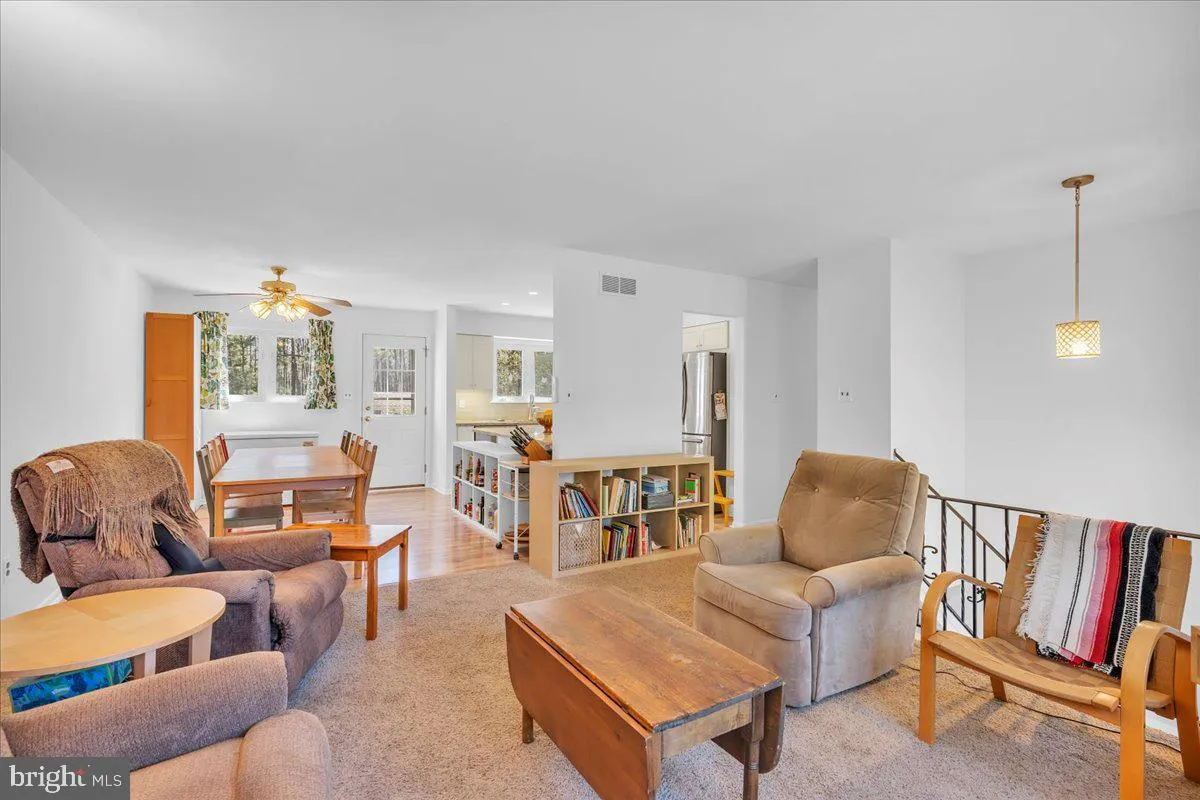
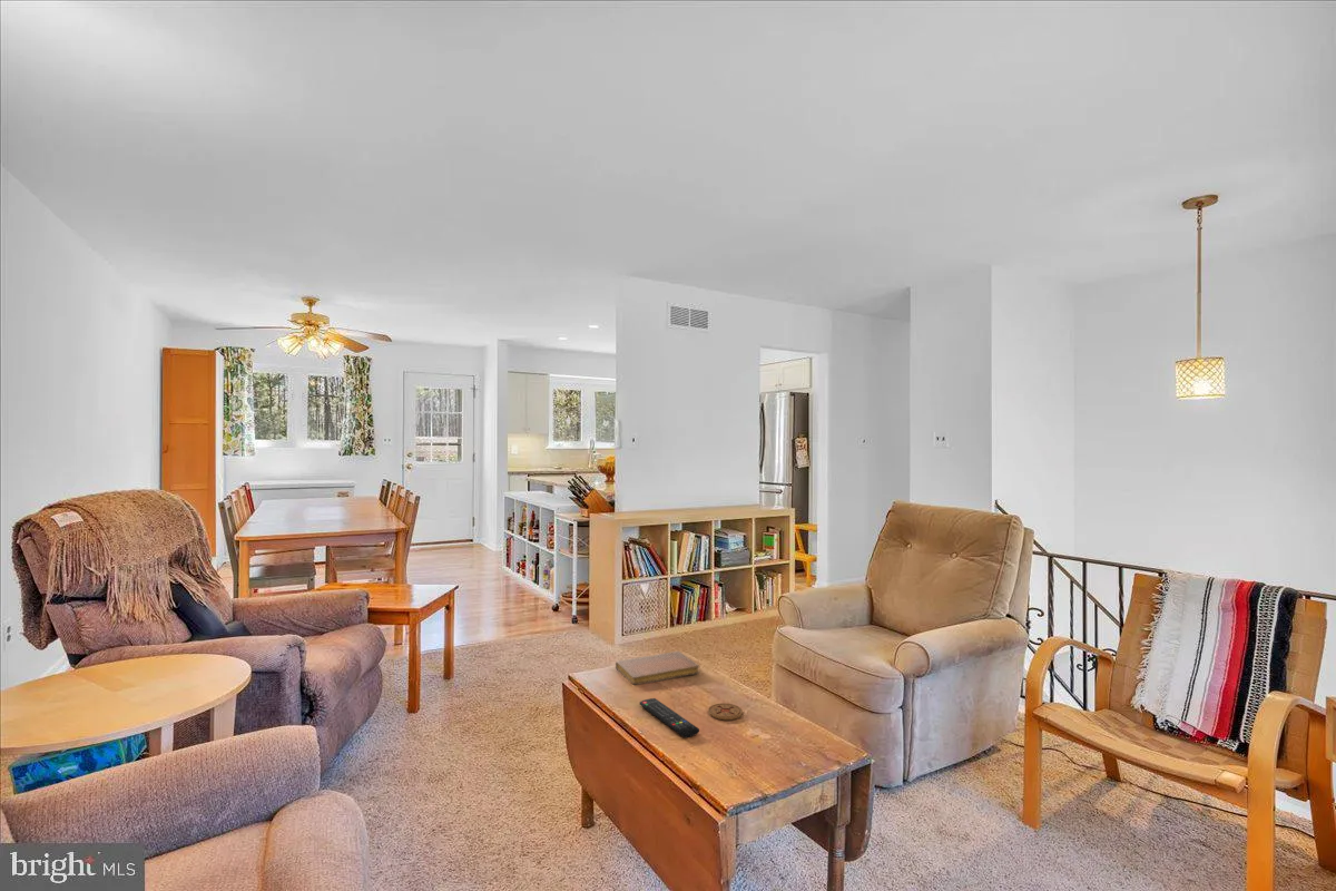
+ notebook [615,650,701,686]
+ remote control [639,697,700,738]
+ coaster [707,702,744,722]
